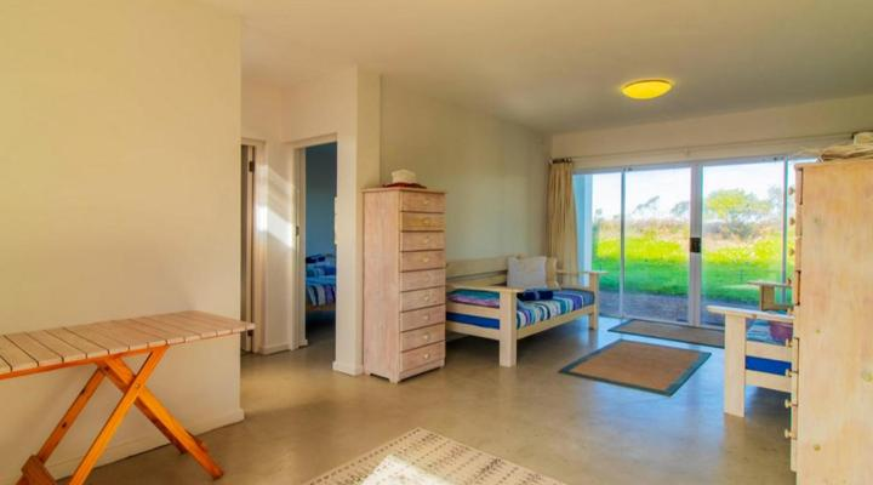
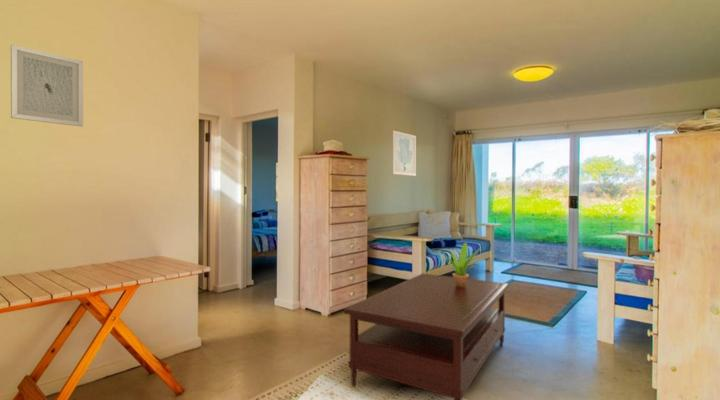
+ potted plant [444,242,484,287]
+ wall art [10,44,84,128]
+ wall art [391,129,417,177]
+ coffee table [343,272,509,400]
